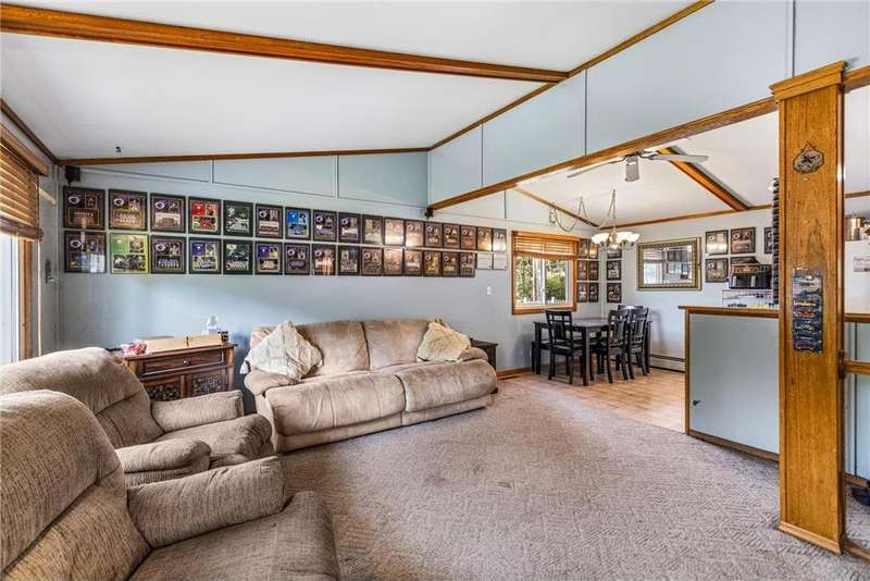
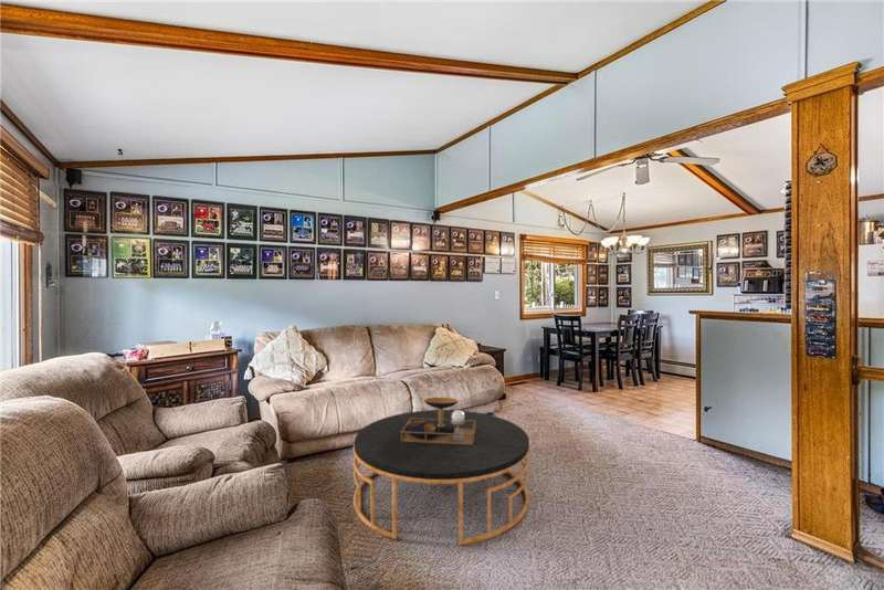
+ coffee table [352,397,530,546]
